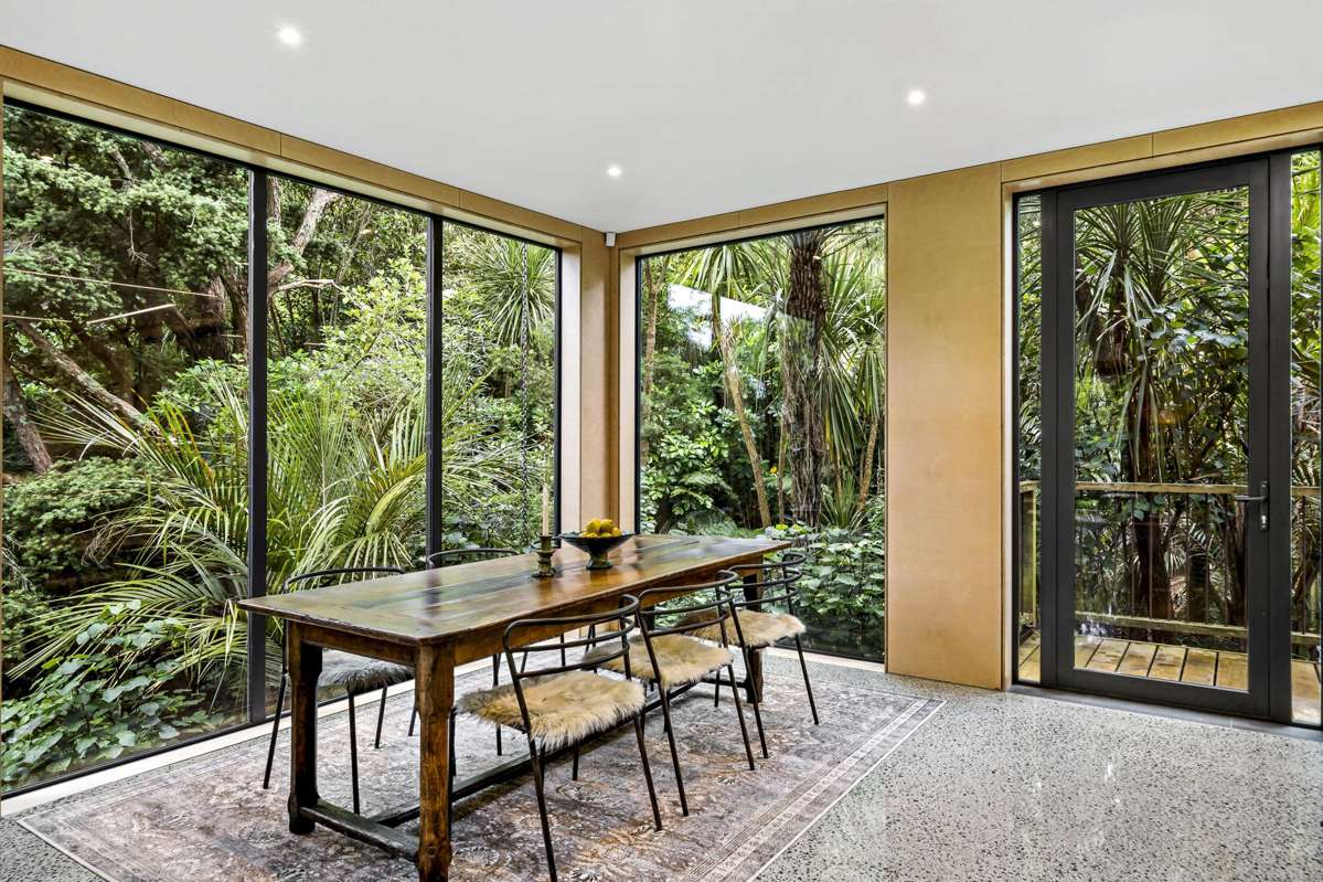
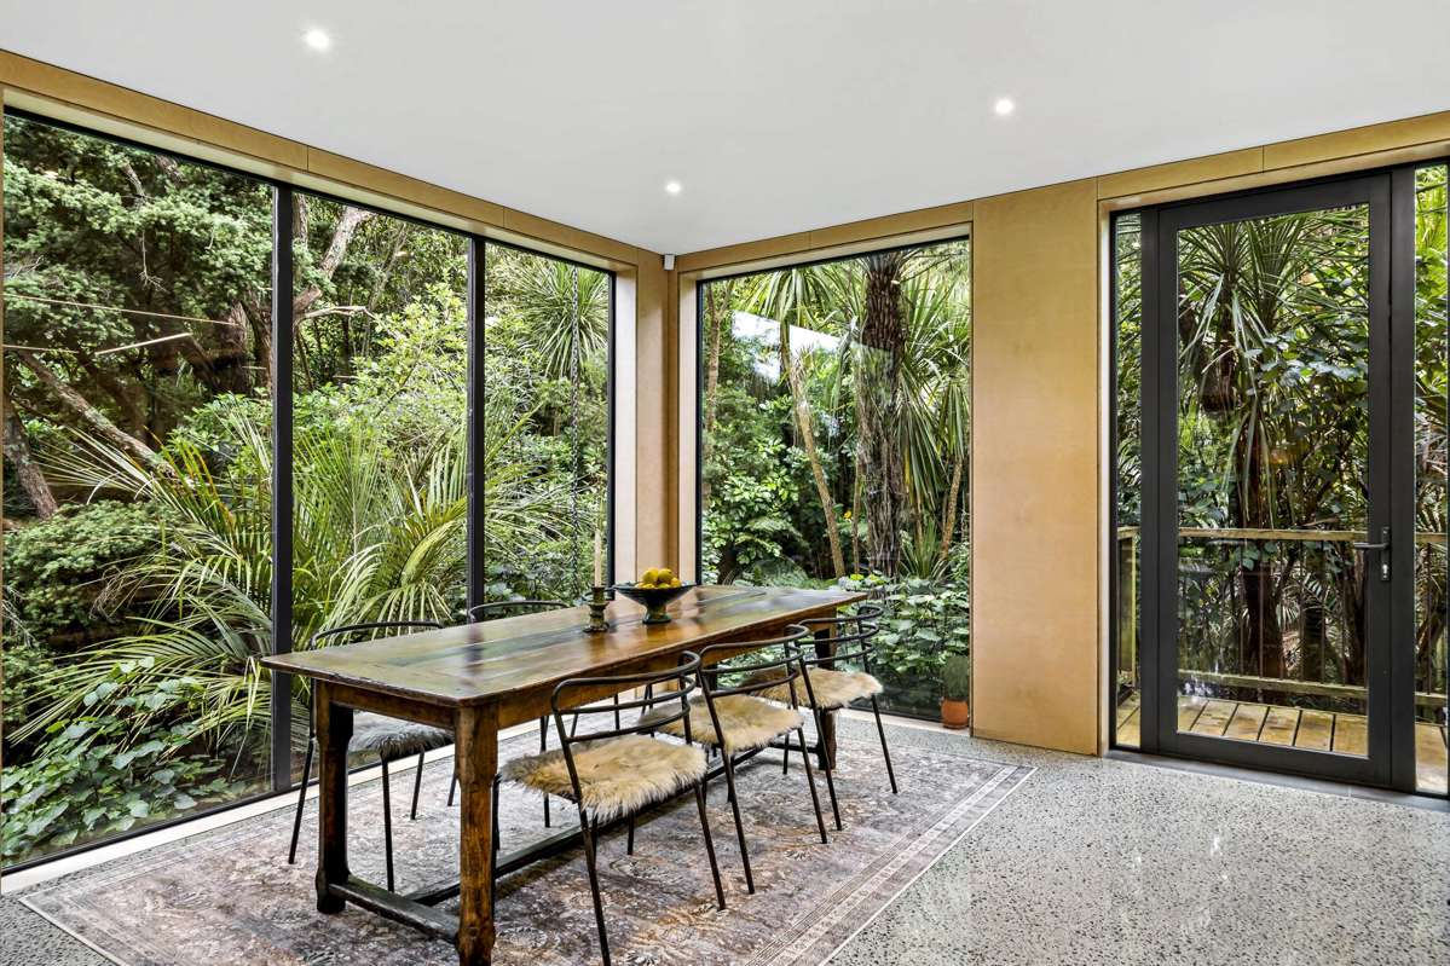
+ potted plant [937,654,971,729]
